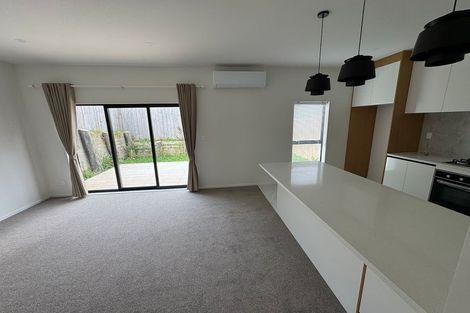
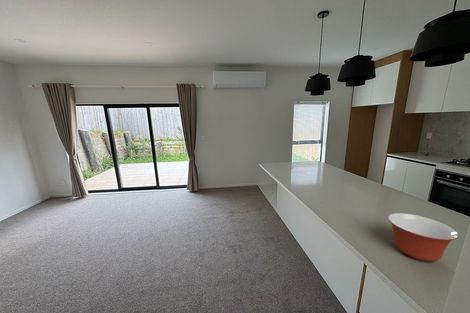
+ mixing bowl [387,212,460,262]
